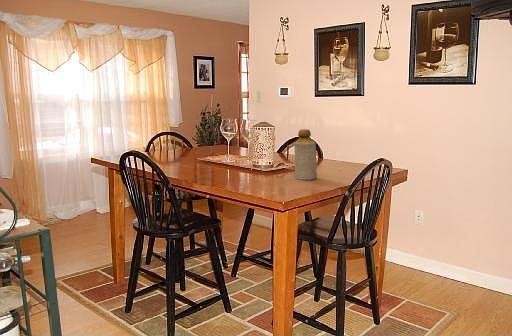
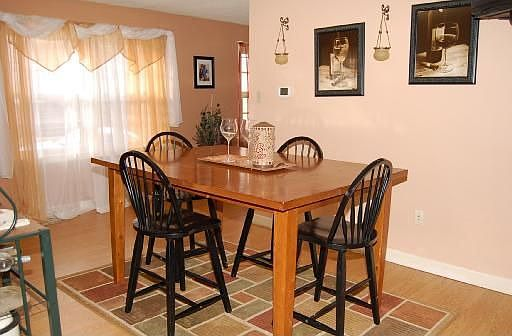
- bottle [293,128,318,181]
